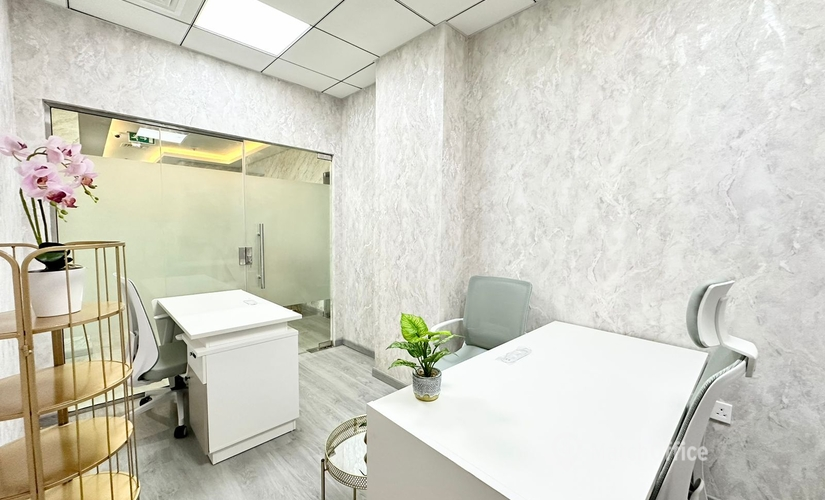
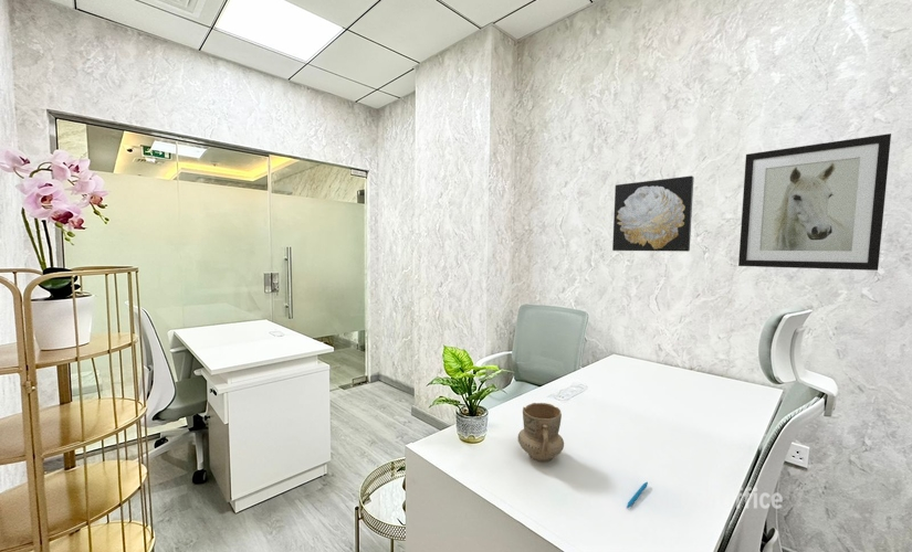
+ mug [517,402,565,463]
+ wall art [737,132,892,272]
+ pen [626,481,649,509]
+ wall art [611,174,695,253]
